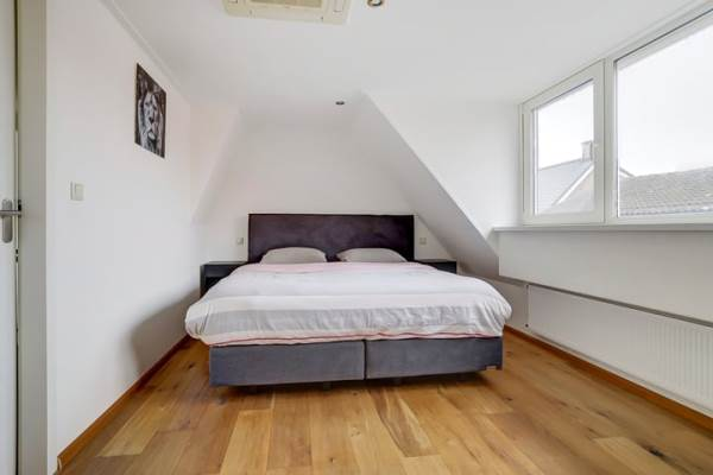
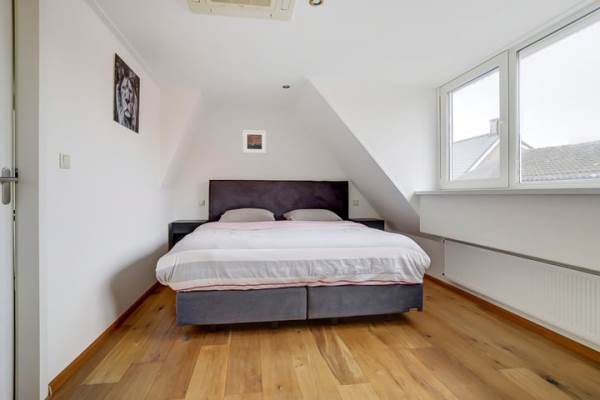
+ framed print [242,129,267,155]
